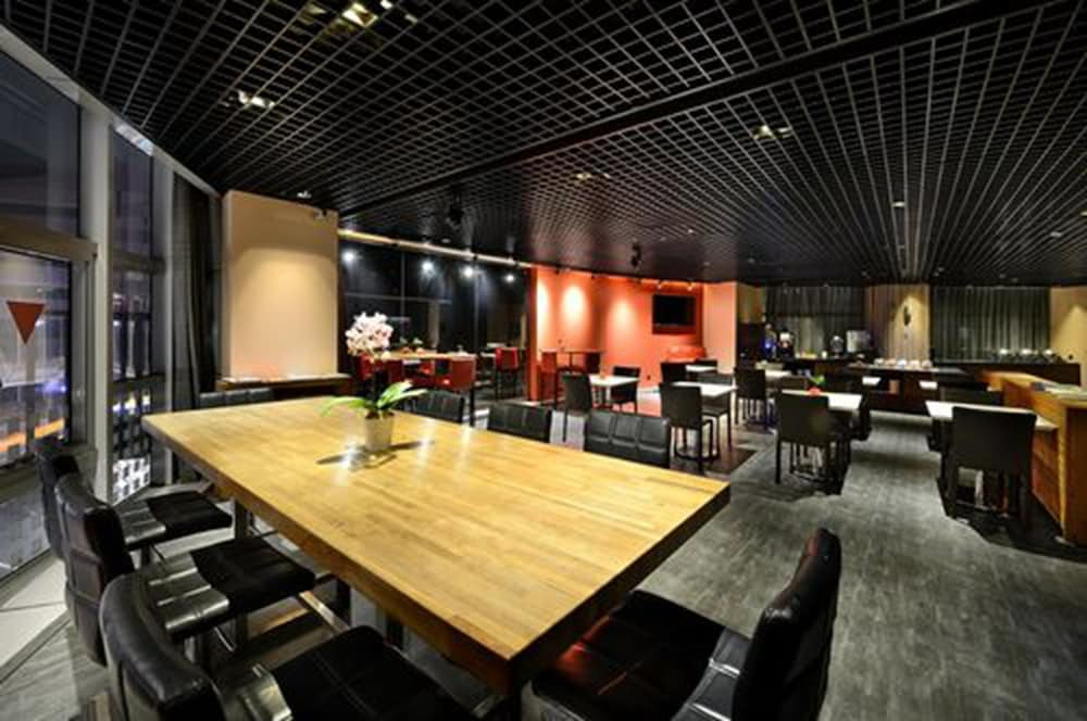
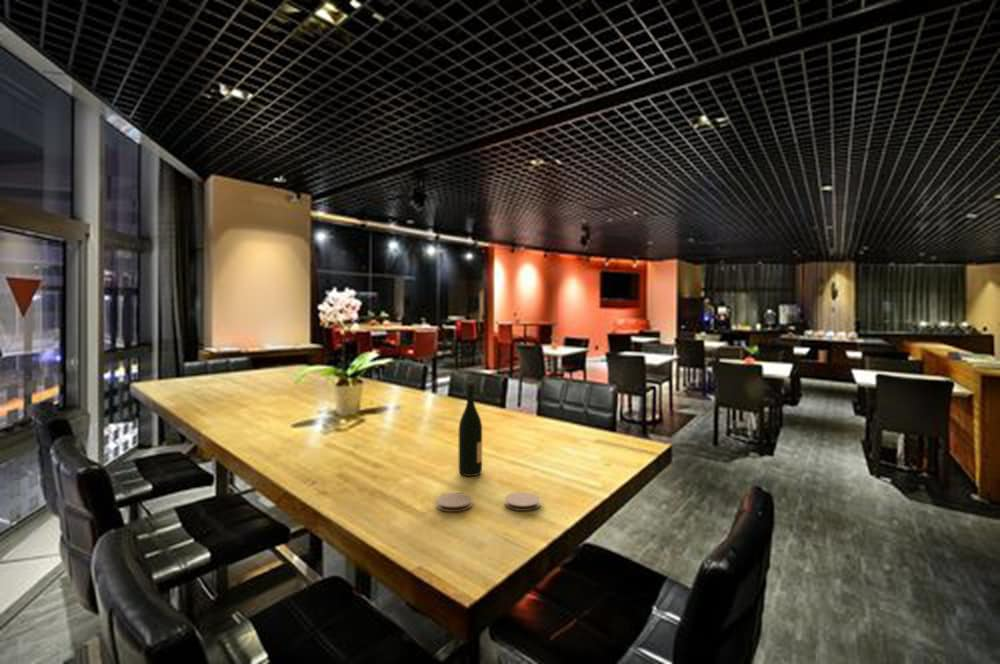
+ coaster [504,491,541,512]
+ coaster [435,492,474,513]
+ wine bottle [458,380,483,477]
